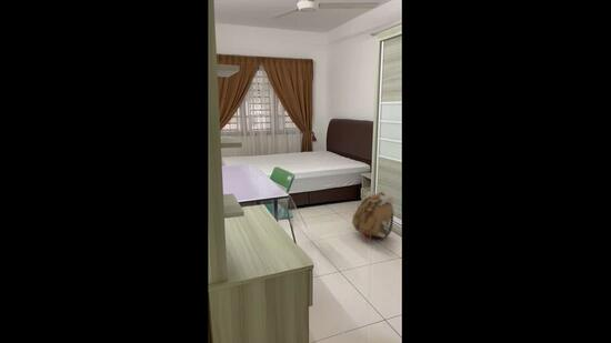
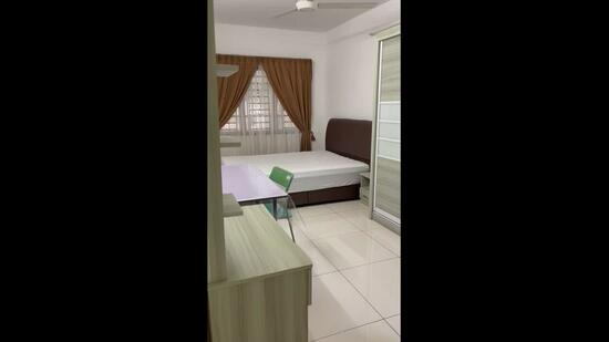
- backpack [351,191,395,243]
